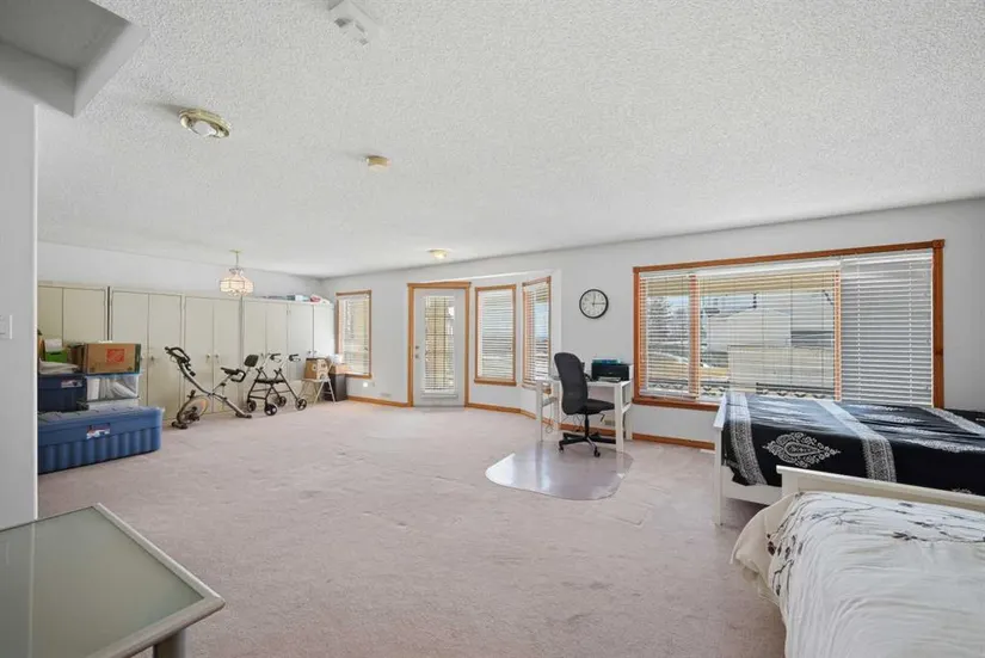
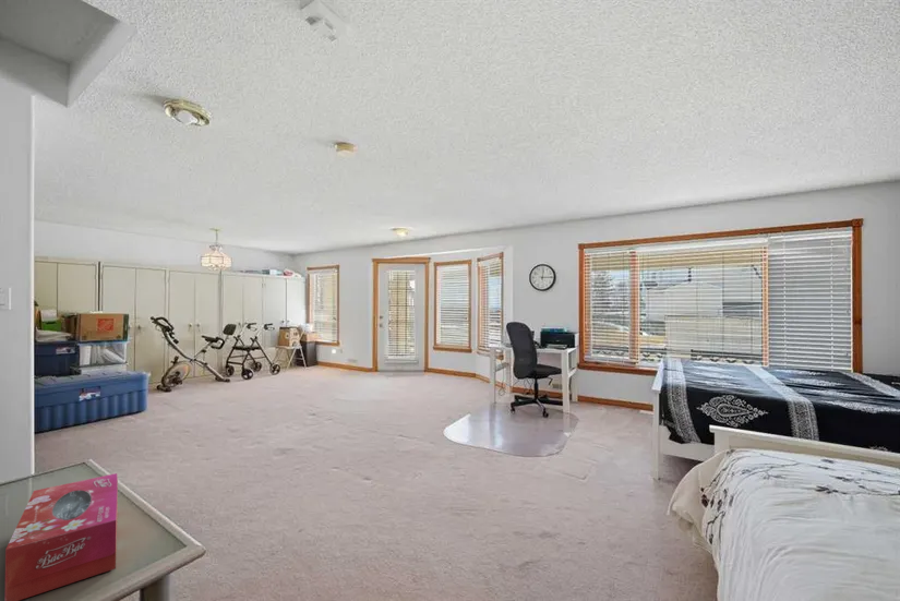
+ tissue box [4,472,119,601]
